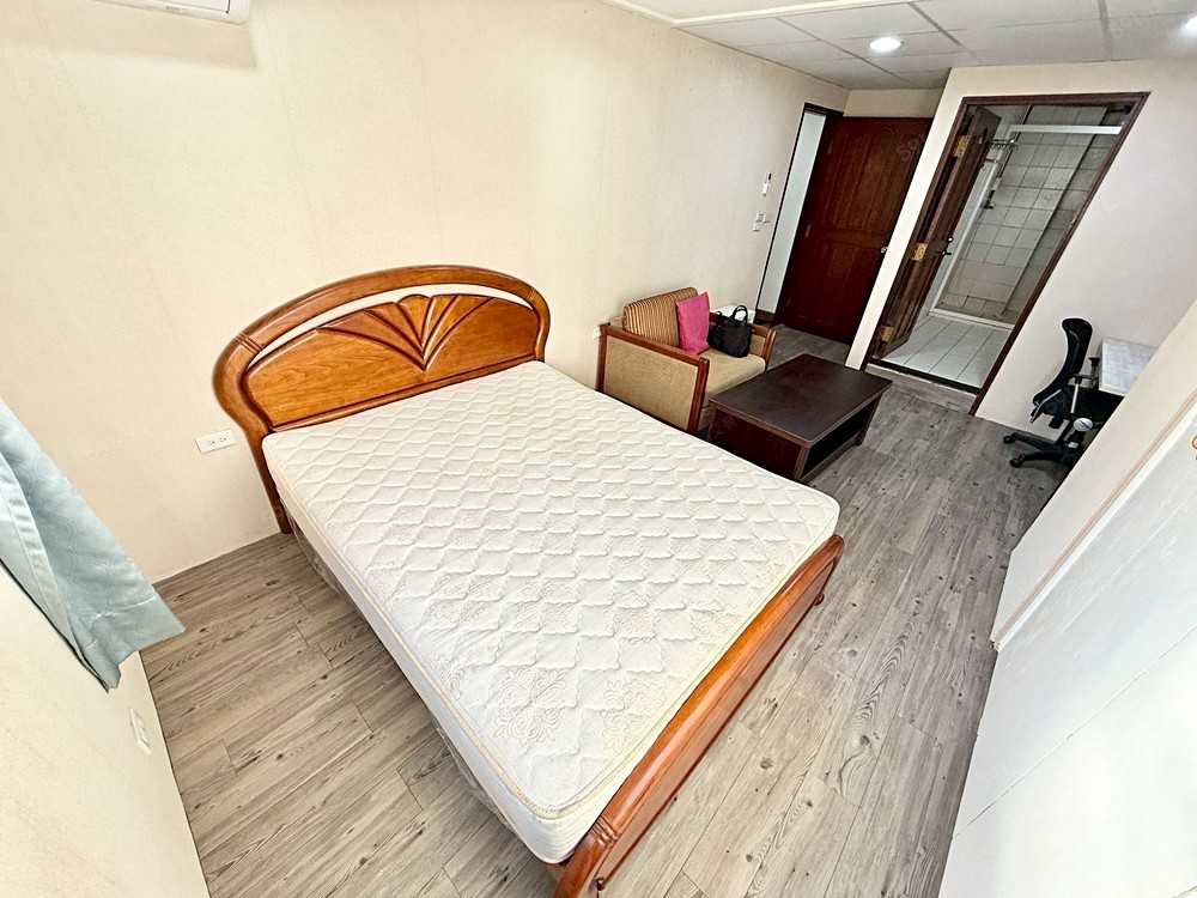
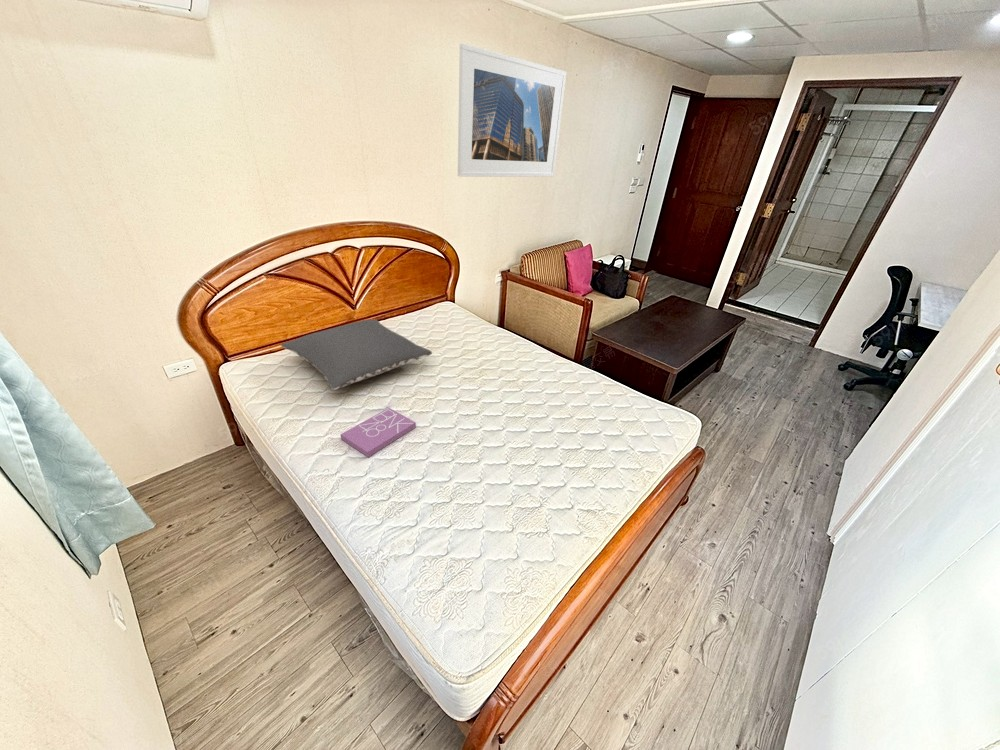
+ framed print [457,42,567,178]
+ pillow [280,318,433,391]
+ book [340,407,417,458]
